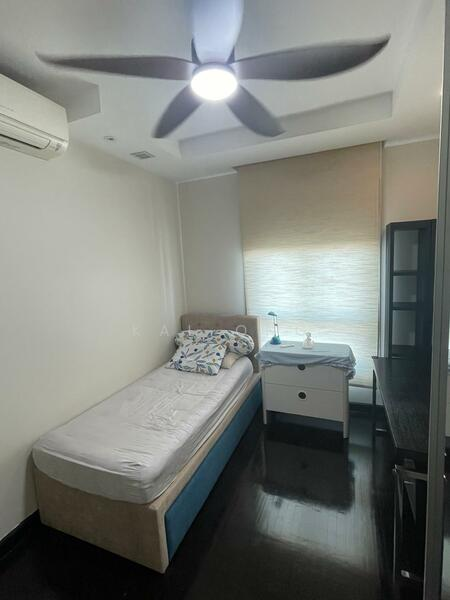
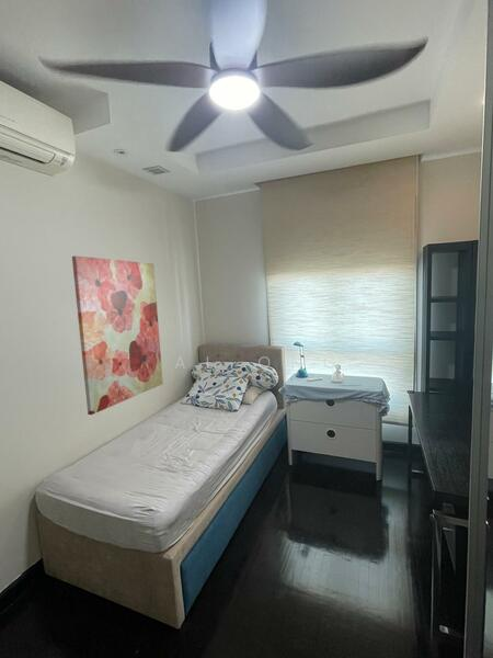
+ wall art [71,254,164,416]
